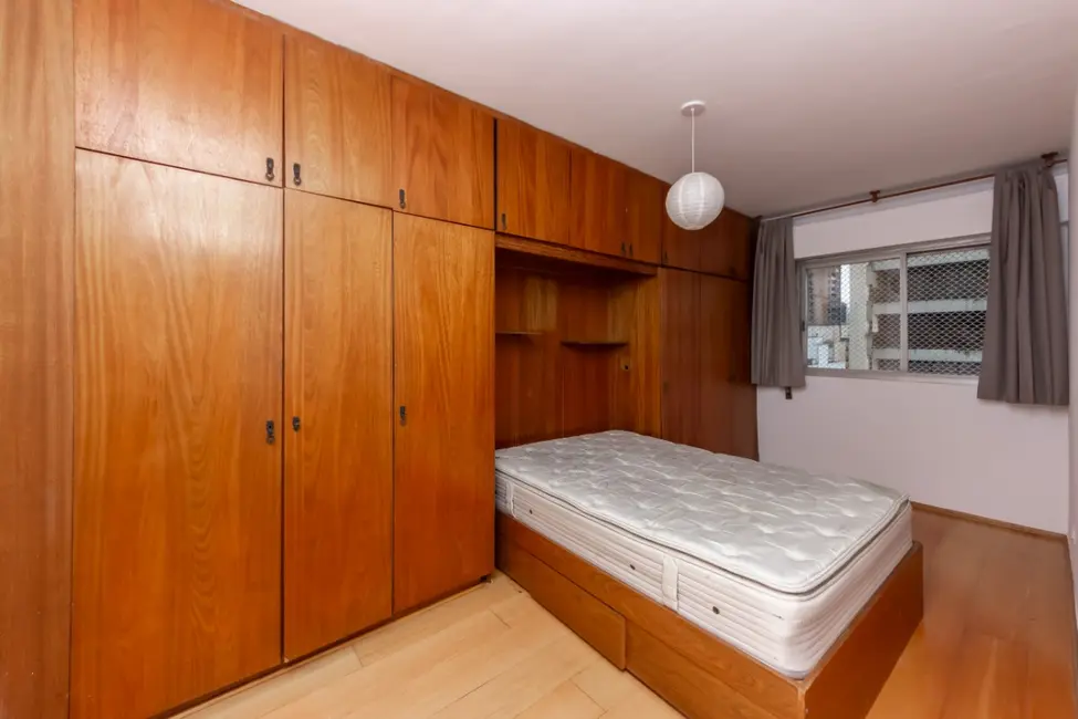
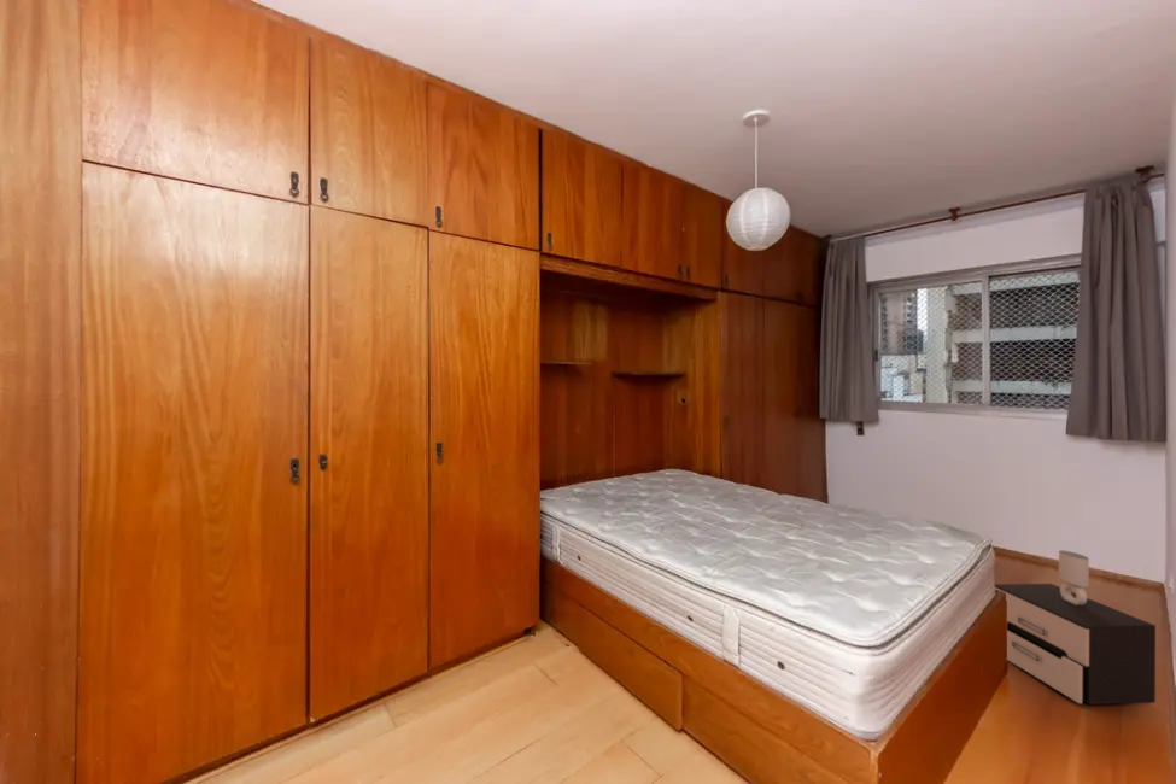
+ nightstand [993,549,1157,706]
